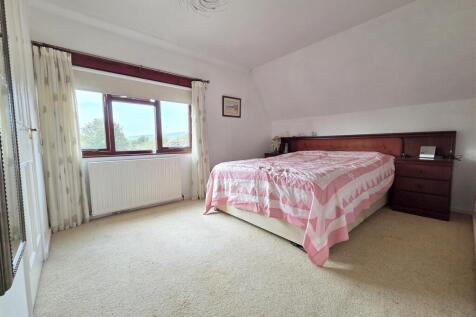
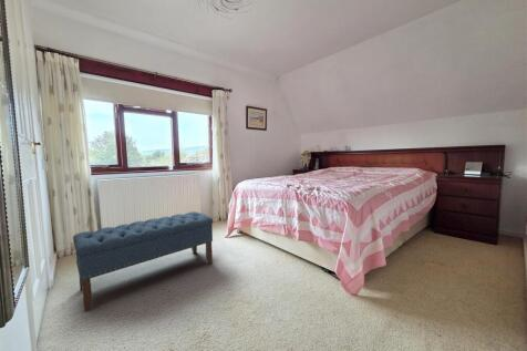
+ bench [72,210,214,313]
